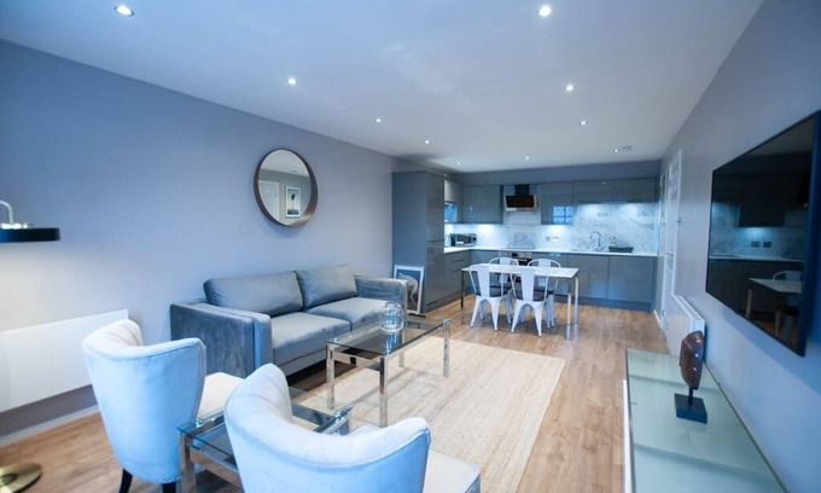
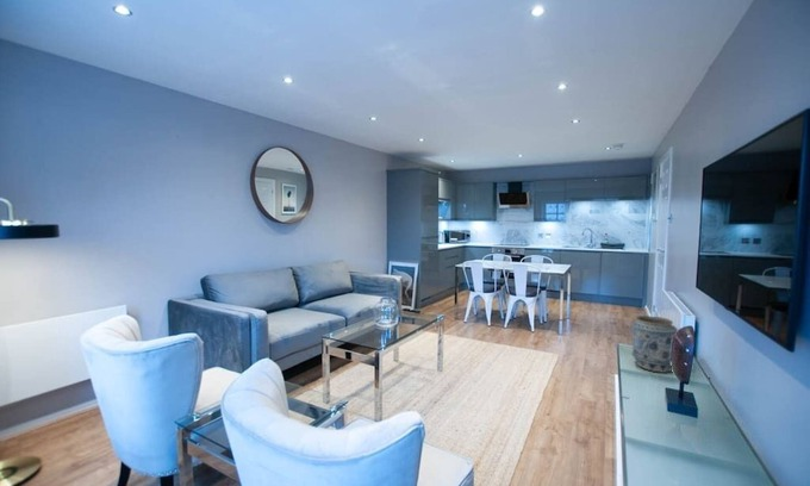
+ vase [630,314,679,374]
